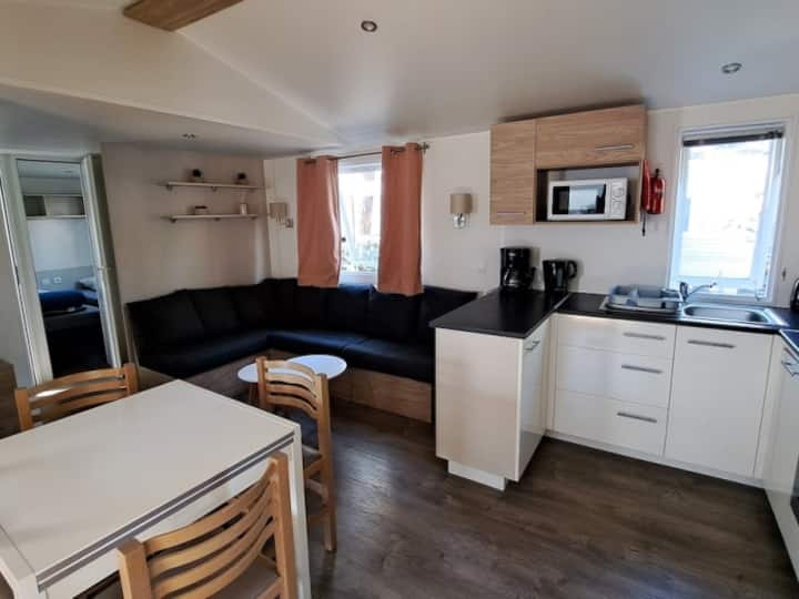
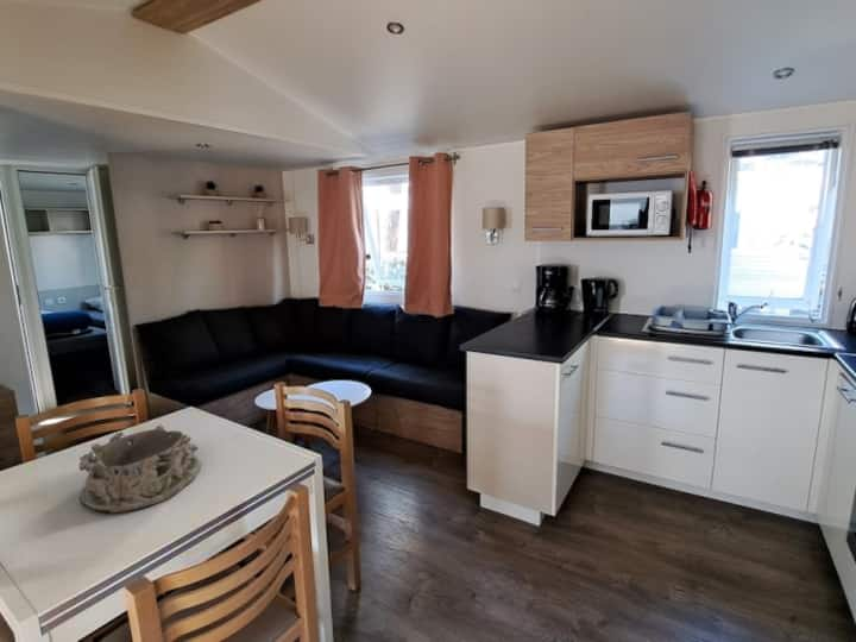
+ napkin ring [78,423,202,514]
